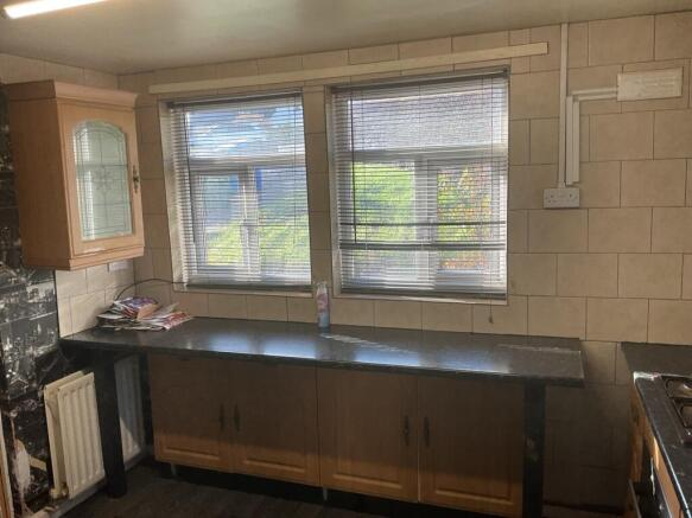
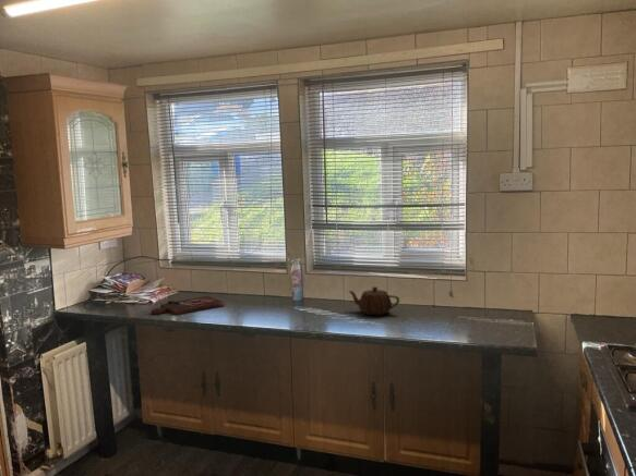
+ teapot [347,285,400,316]
+ cutting board [151,295,225,316]
